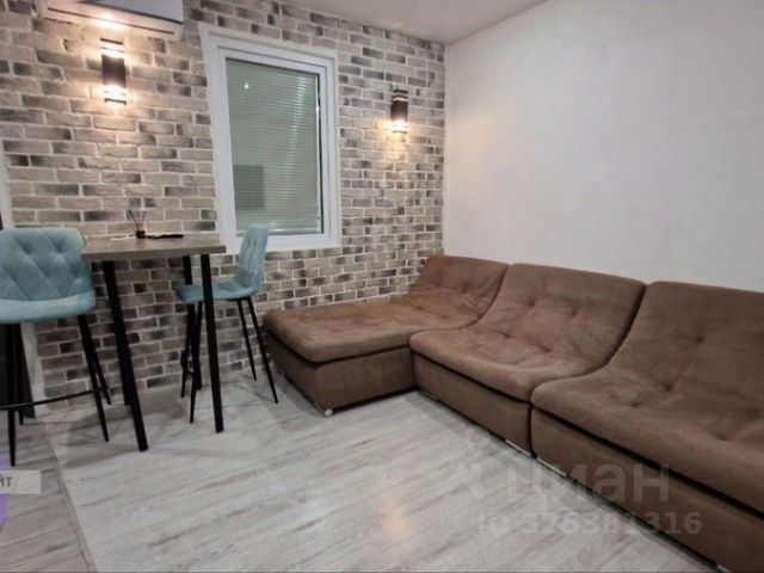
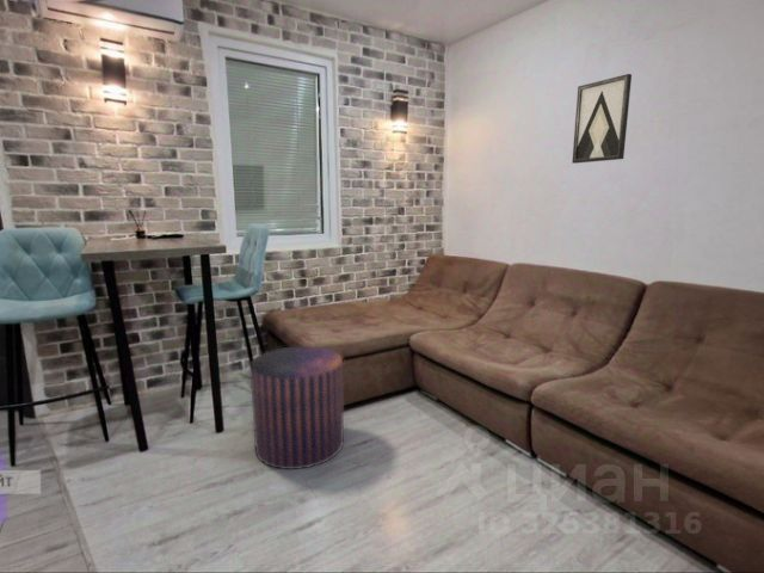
+ pouf [248,345,345,470]
+ wall art [571,73,633,165]
